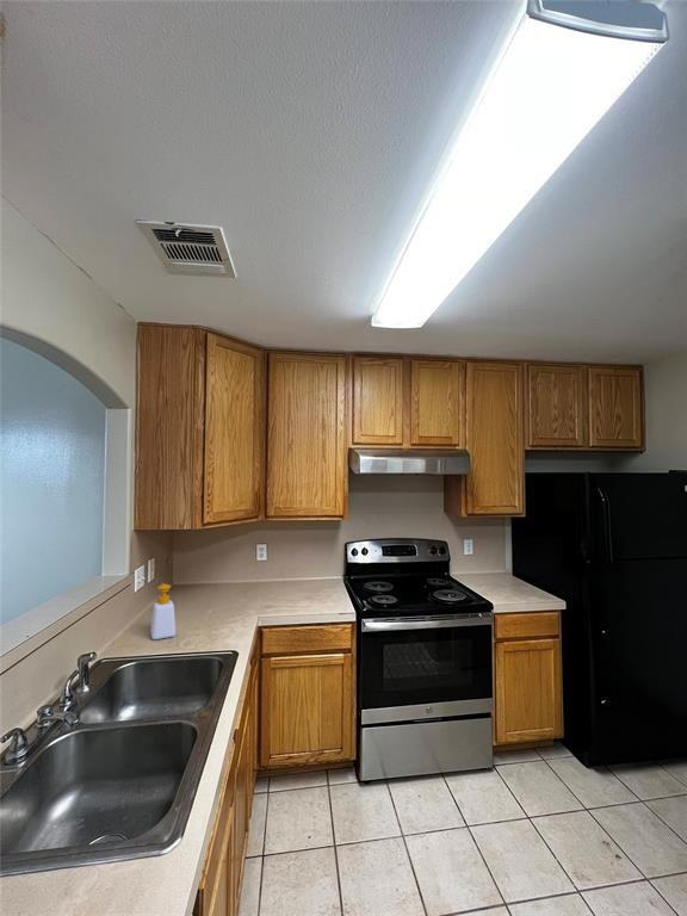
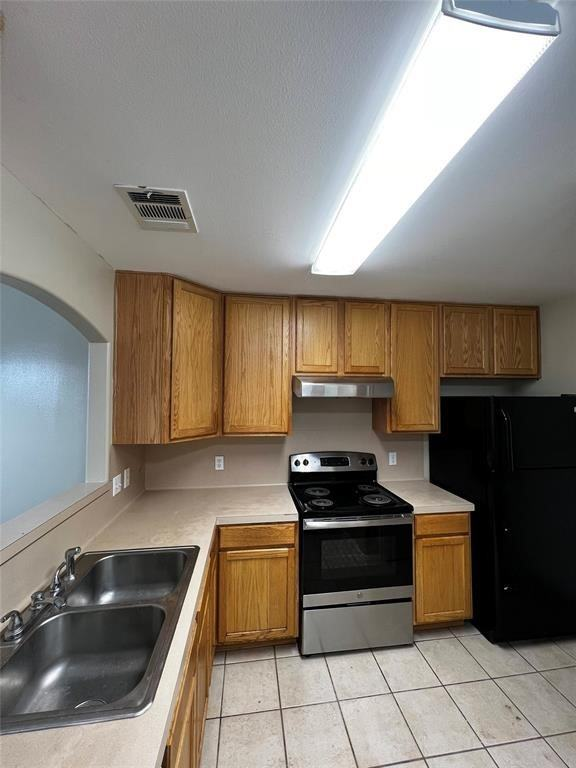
- soap bottle [150,582,177,640]
